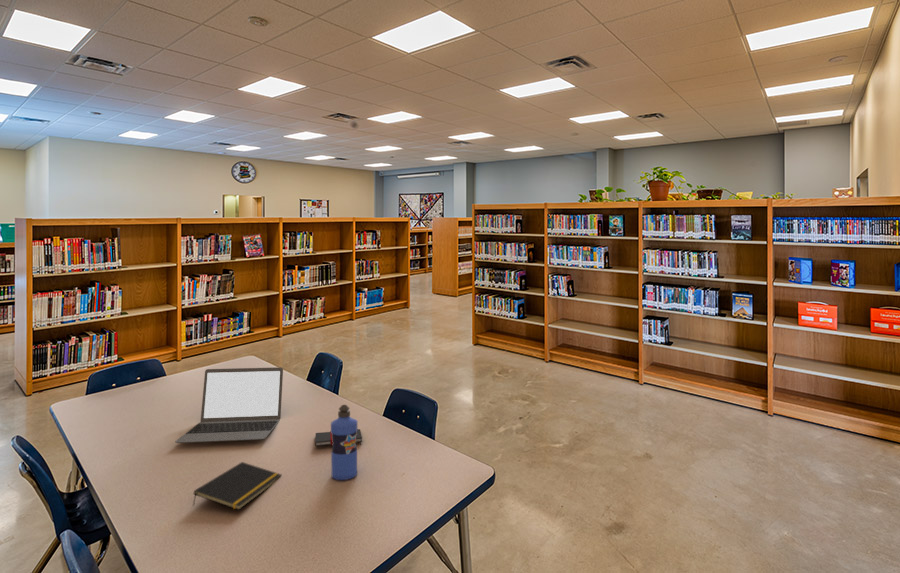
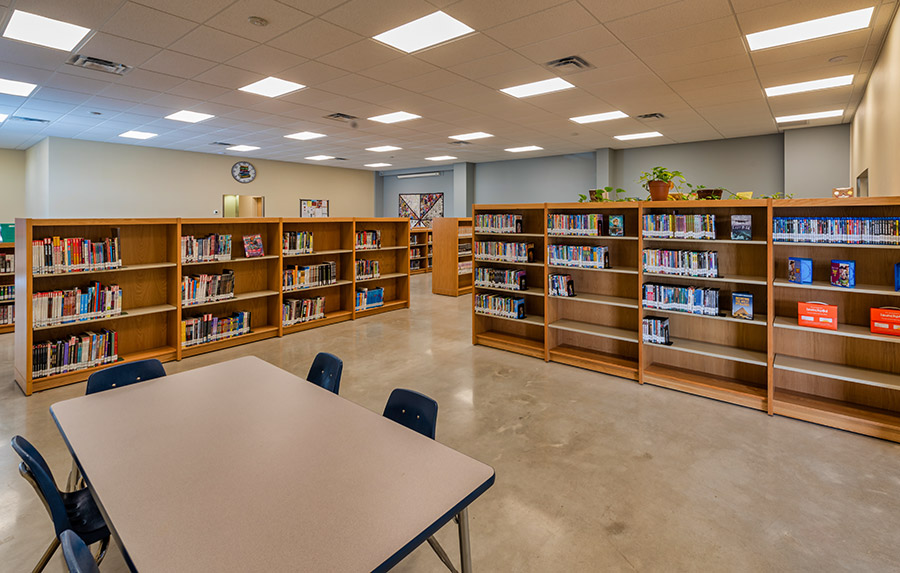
- laptop [174,366,284,444]
- water bottle [330,404,358,481]
- notepad [192,461,283,511]
- book [314,428,363,447]
